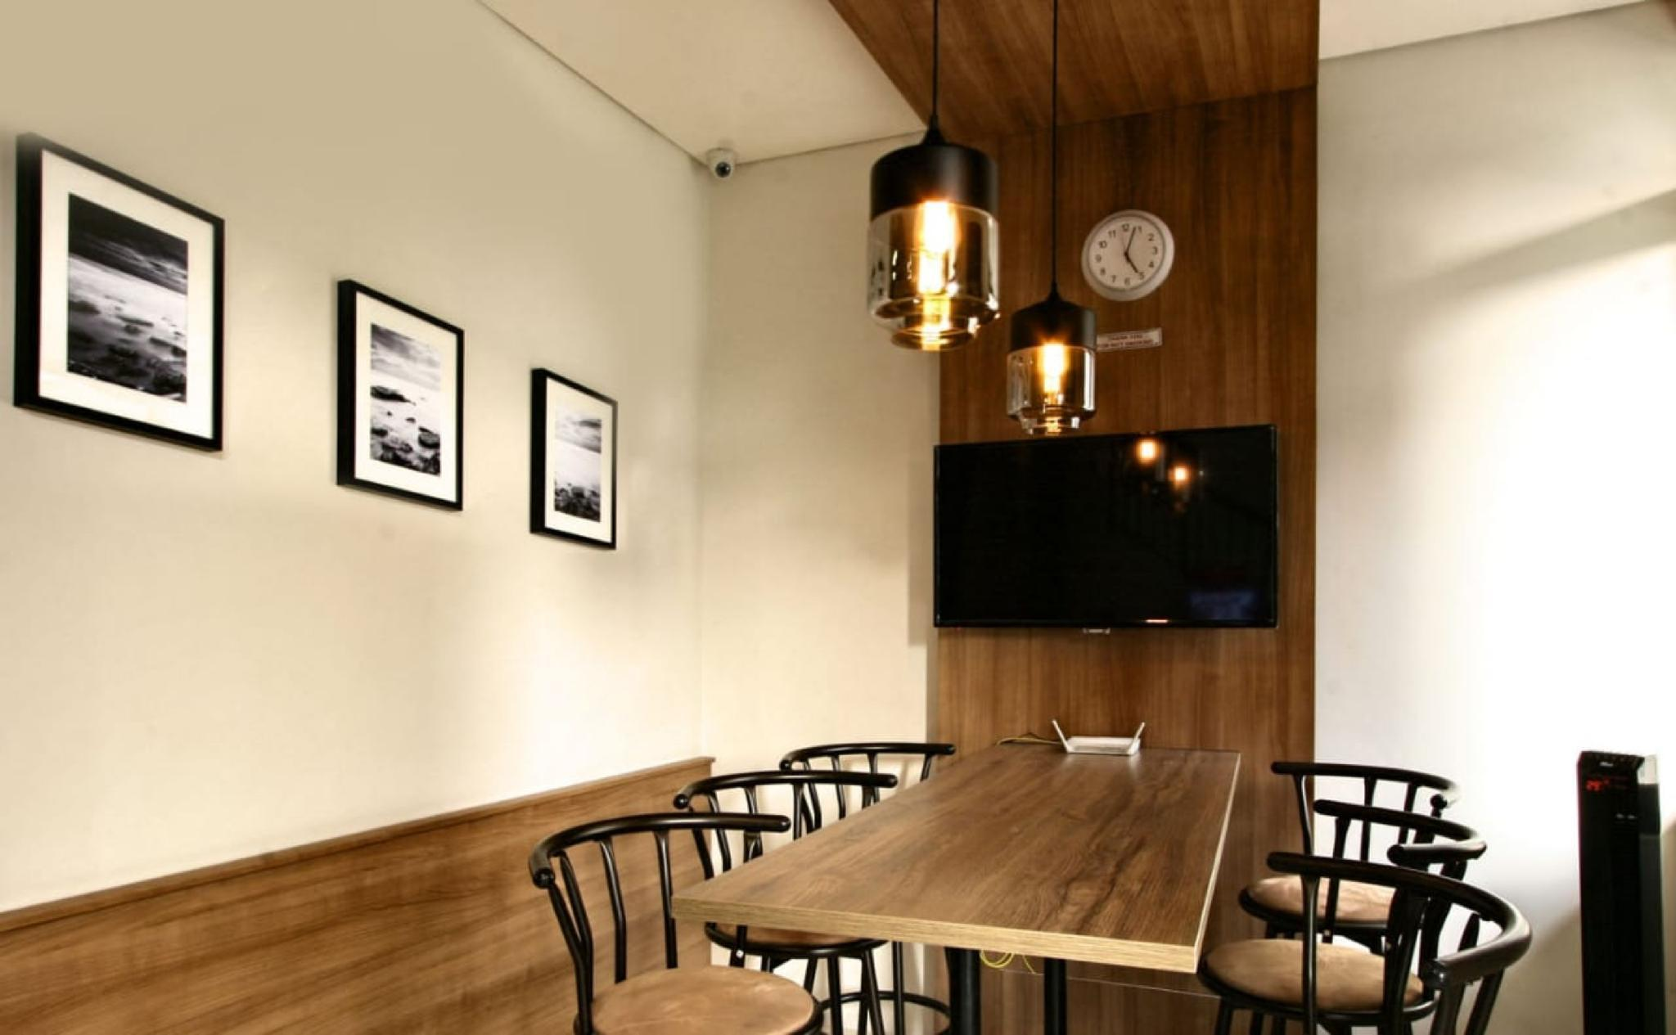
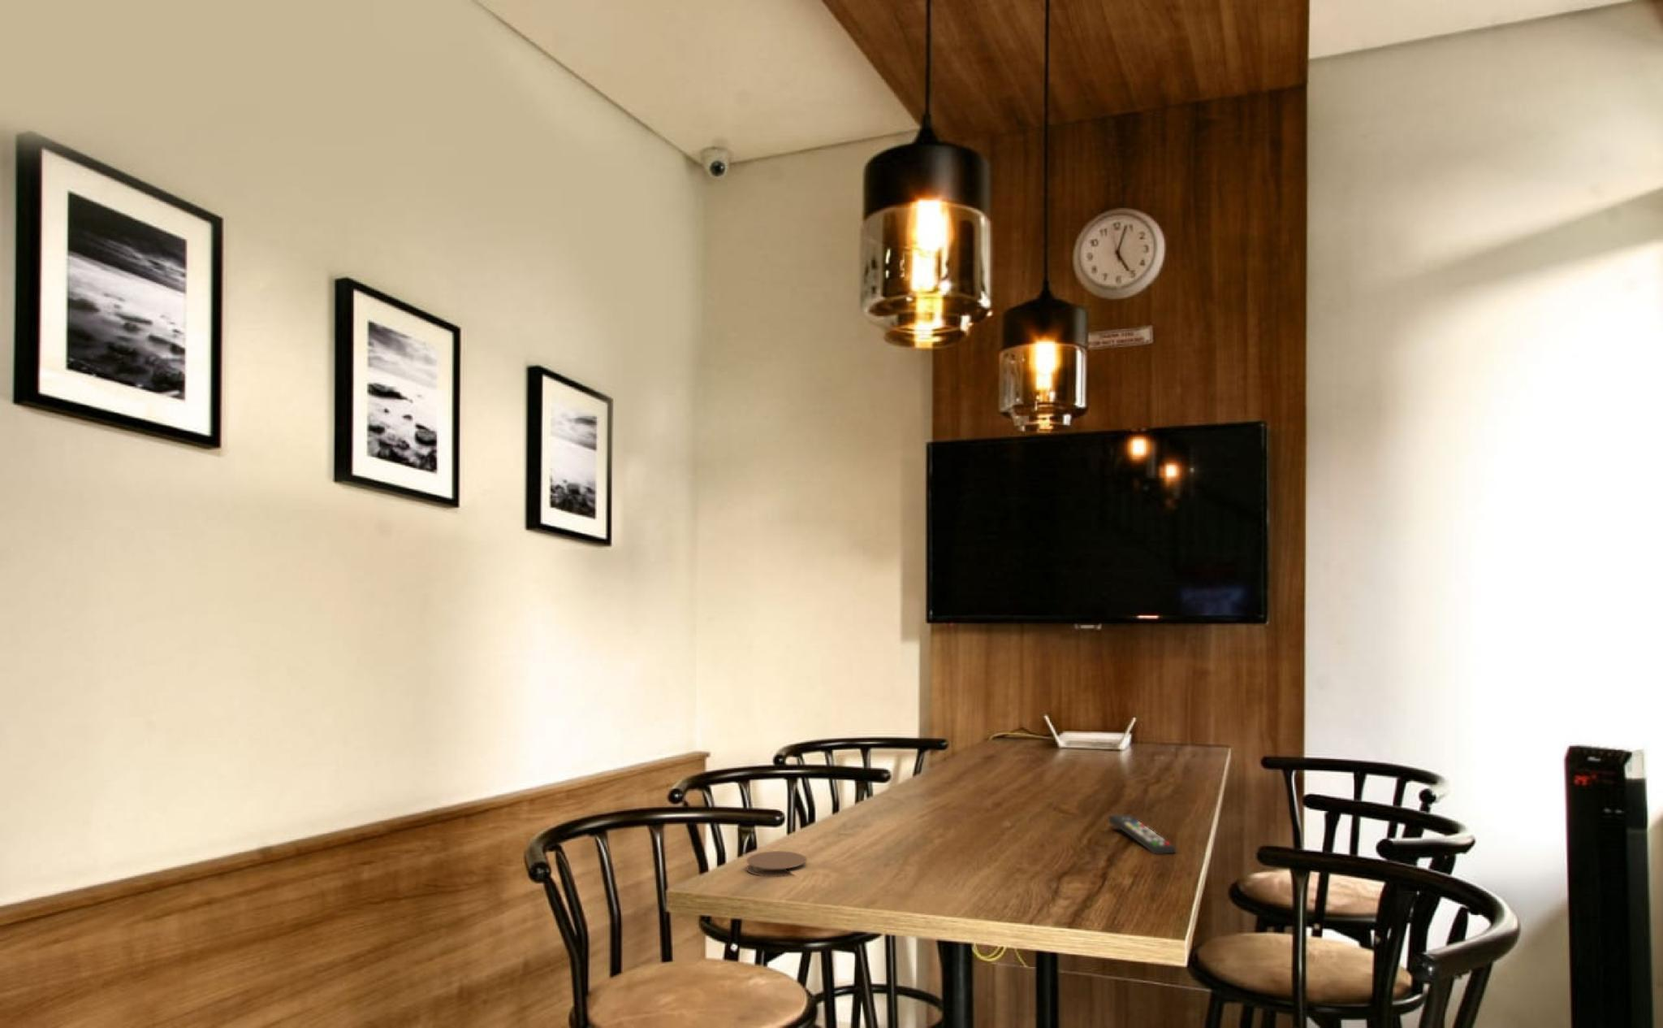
+ remote control [1108,814,1177,854]
+ coaster [746,850,808,877]
